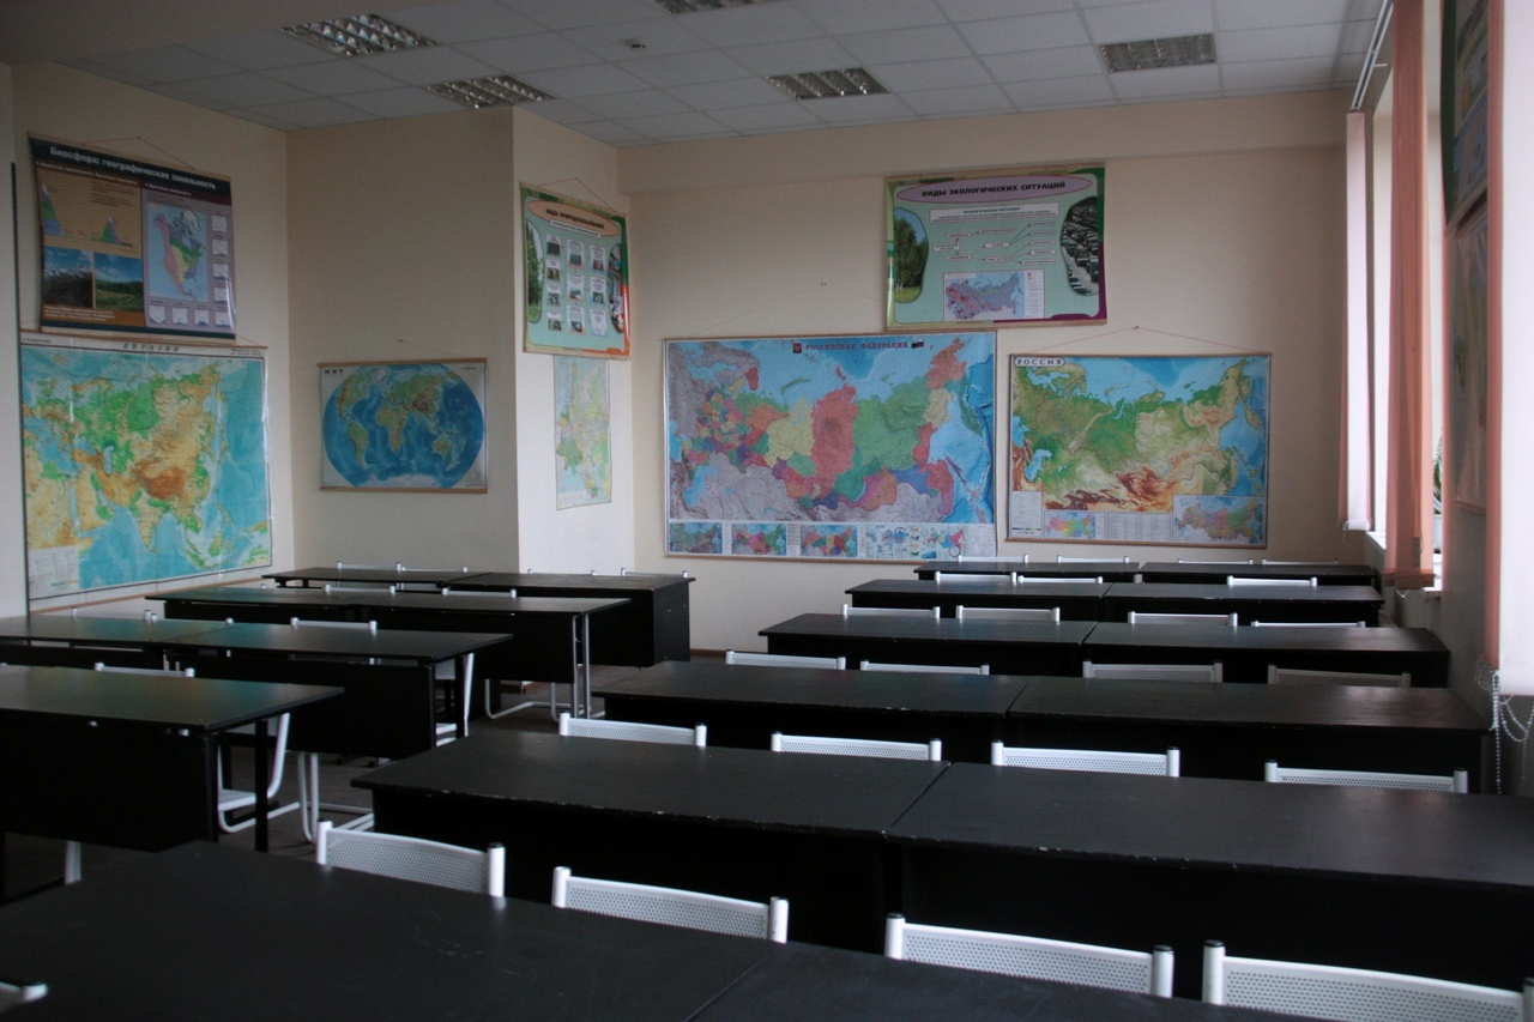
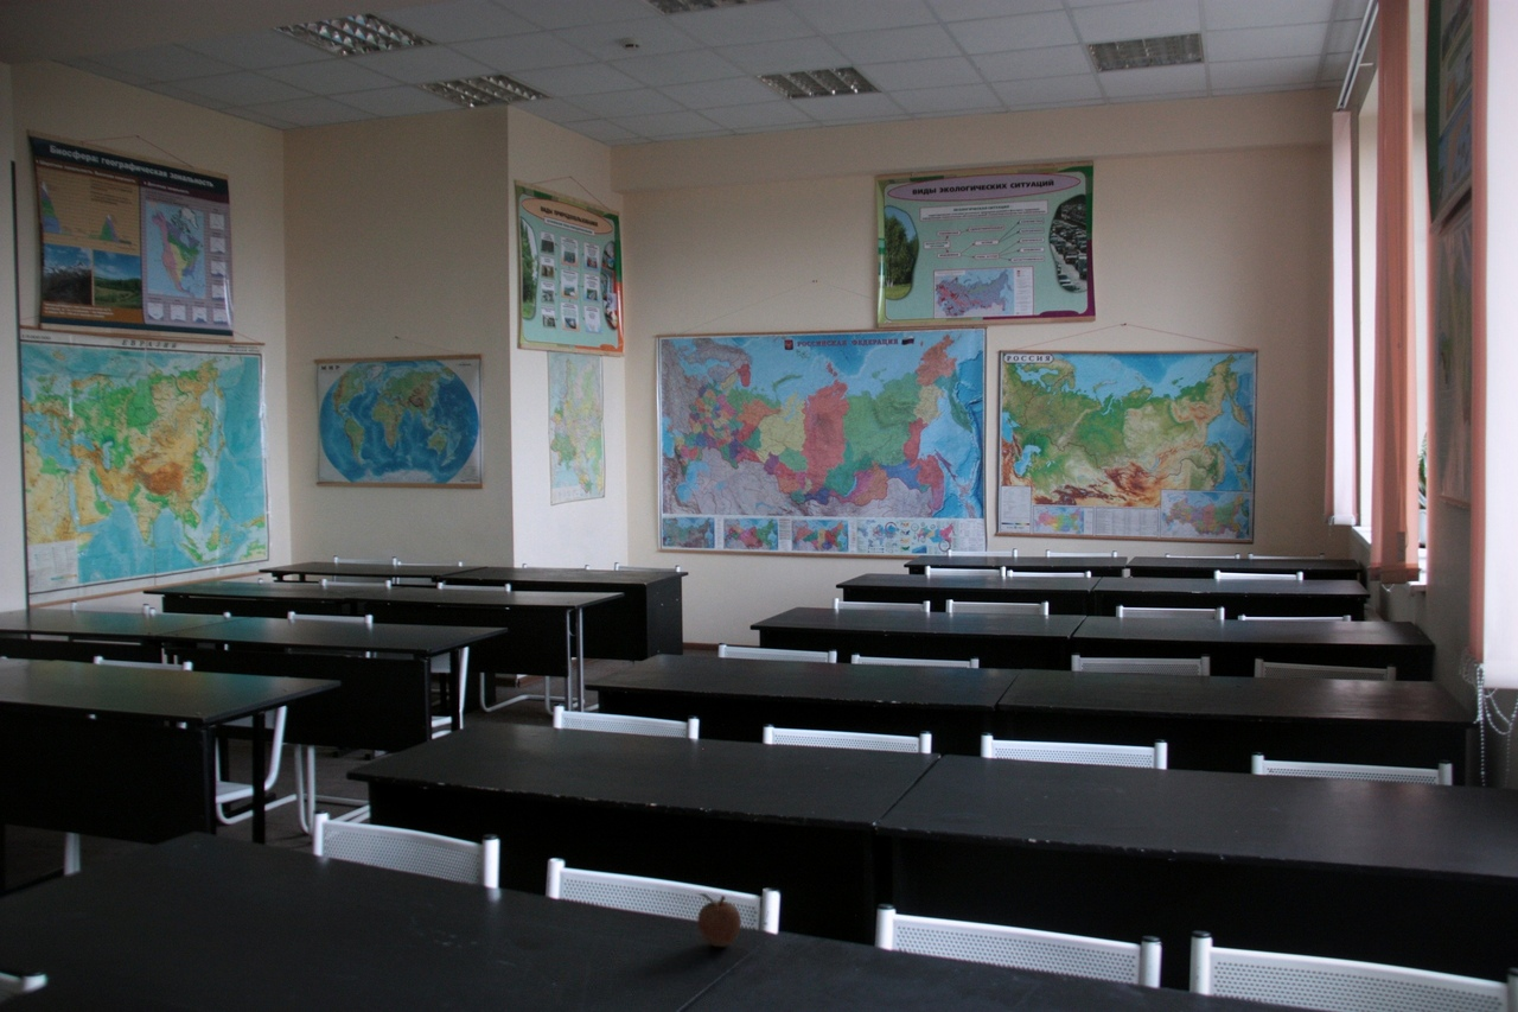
+ fruit [696,892,742,948]
